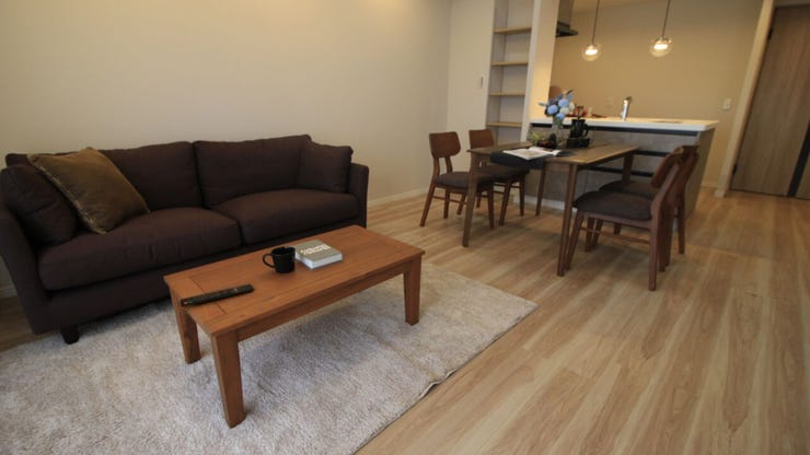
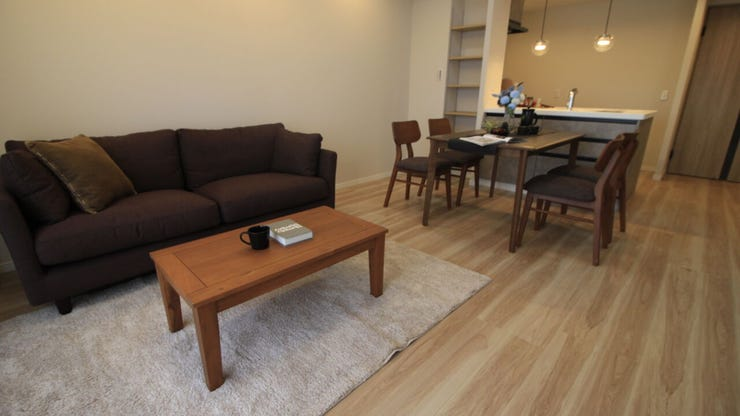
- remote control [180,283,255,308]
